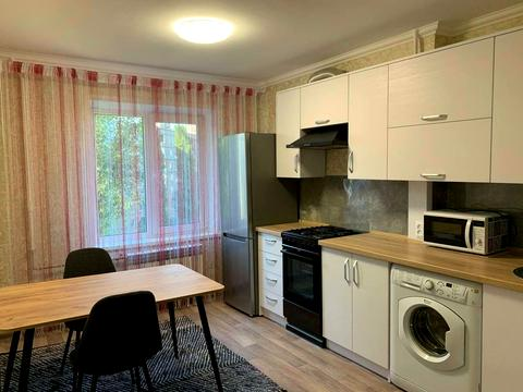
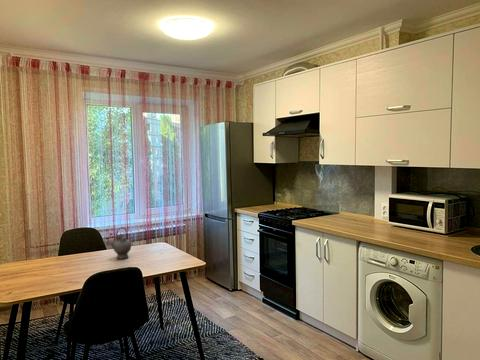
+ teapot [108,226,132,260]
